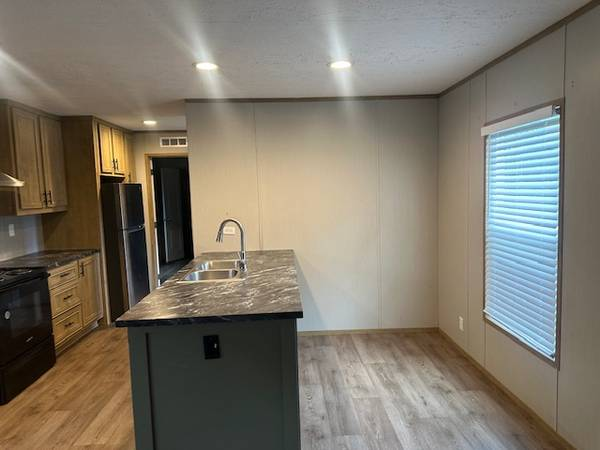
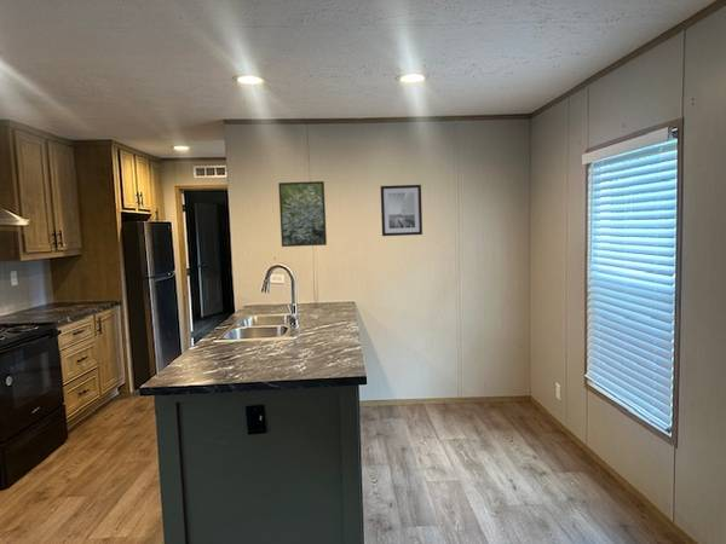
+ wall art [380,184,424,237]
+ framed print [277,180,328,248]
